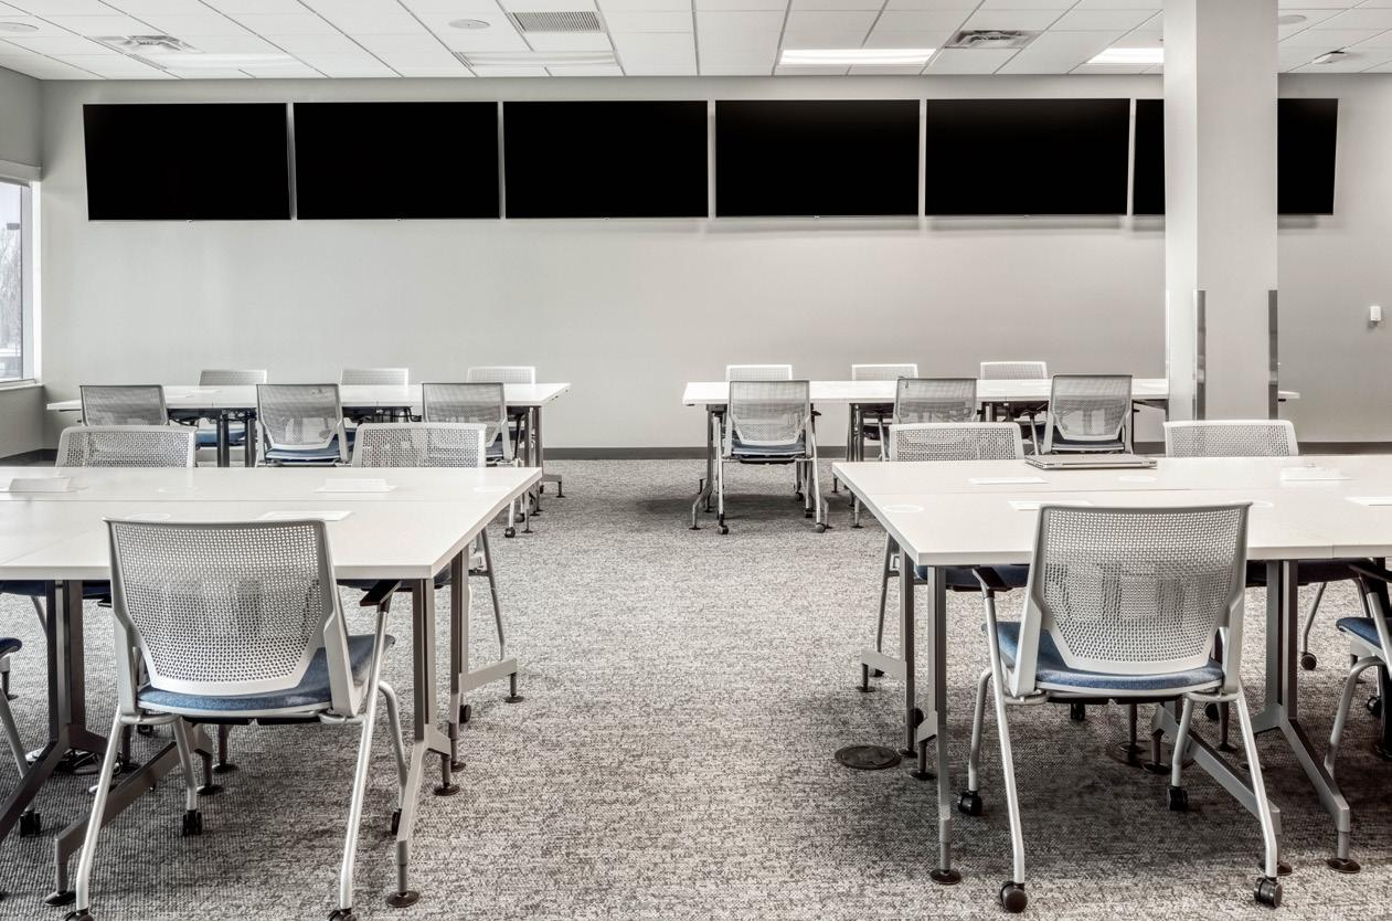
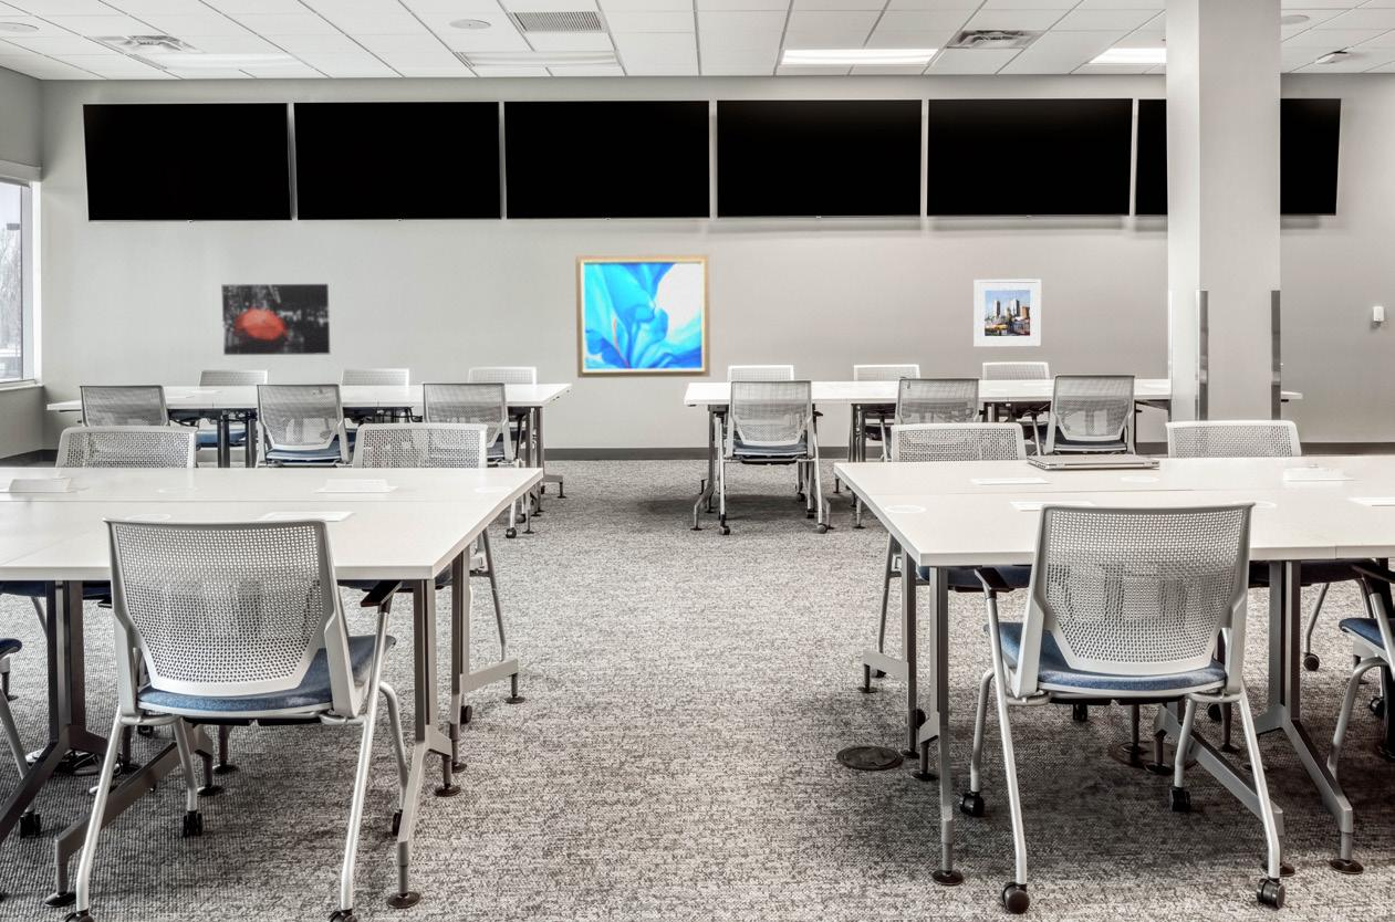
+ wall art [574,253,711,379]
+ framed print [972,277,1042,348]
+ wall art [220,283,331,356]
